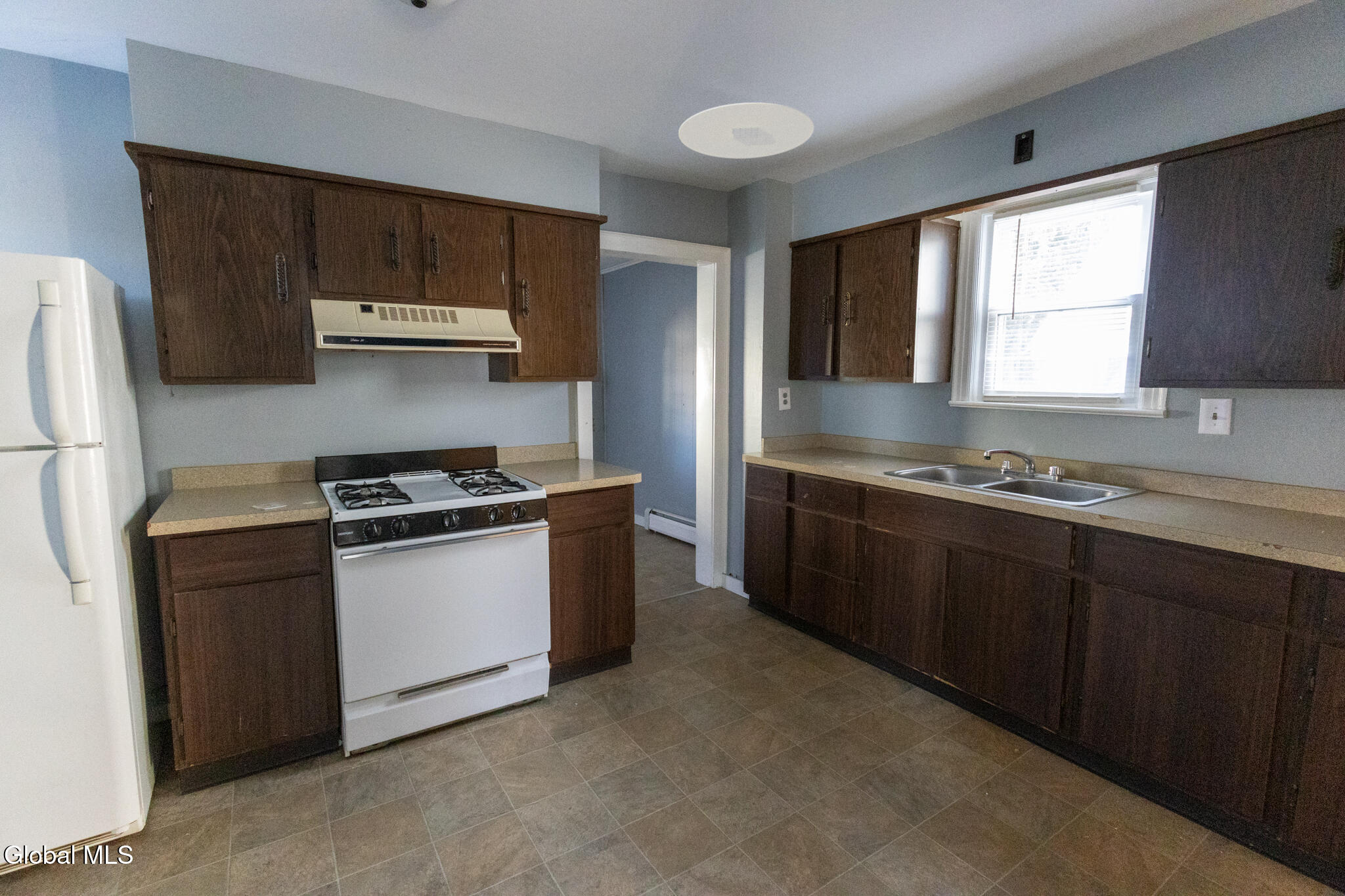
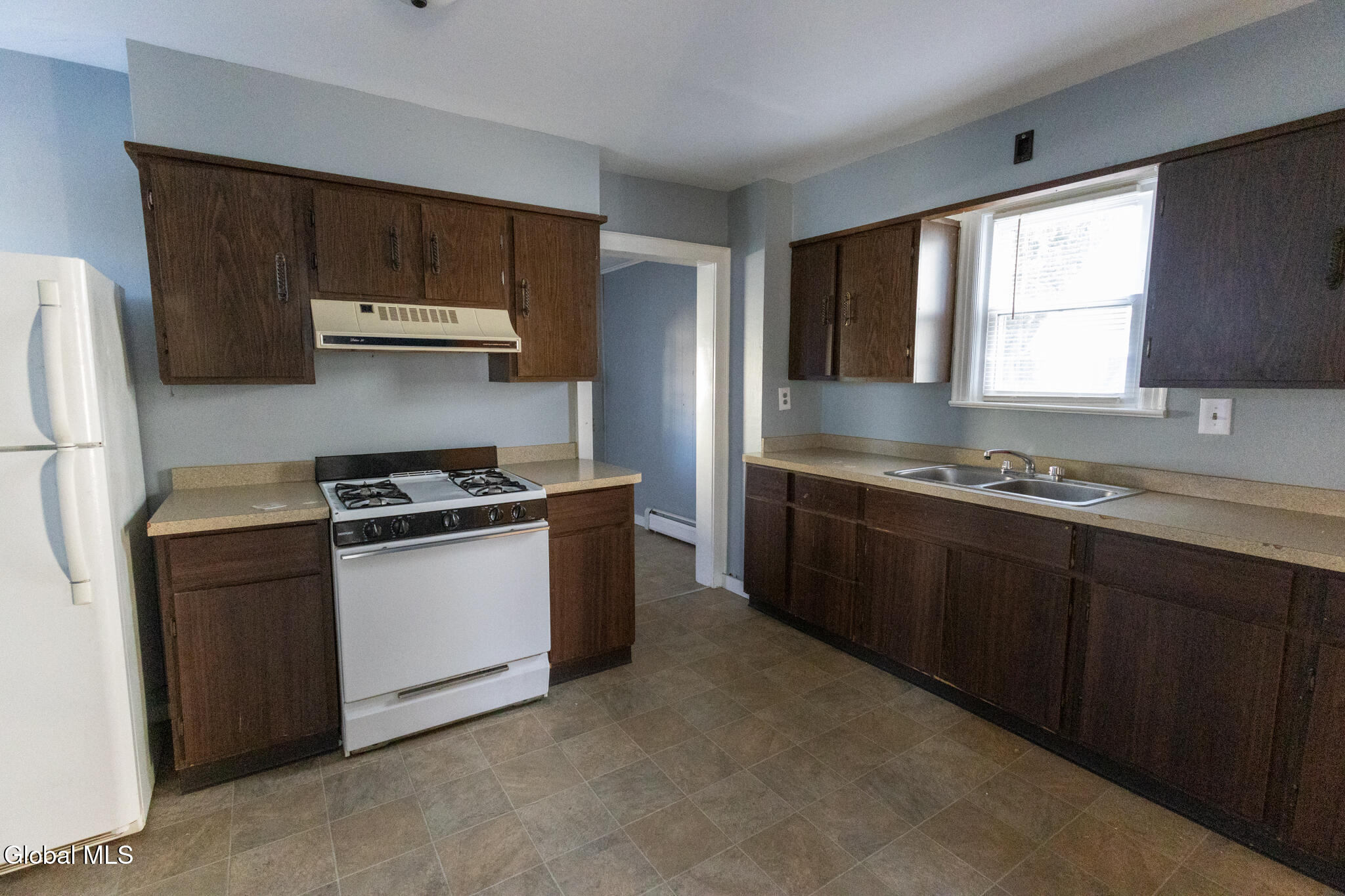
- ceiling light [678,102,814,159]
